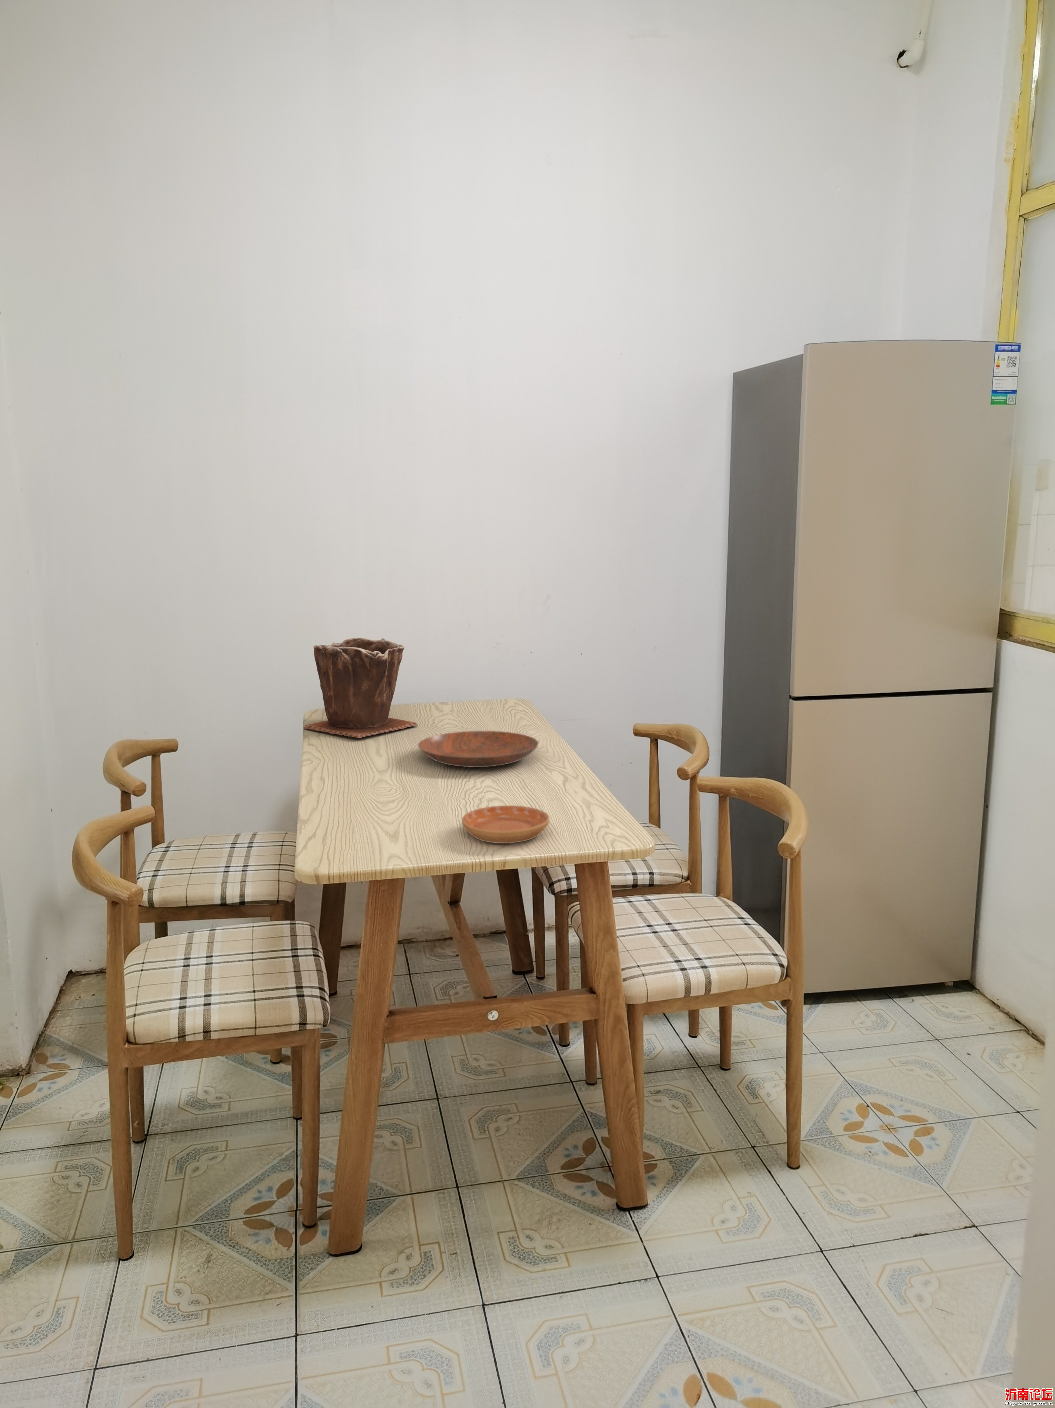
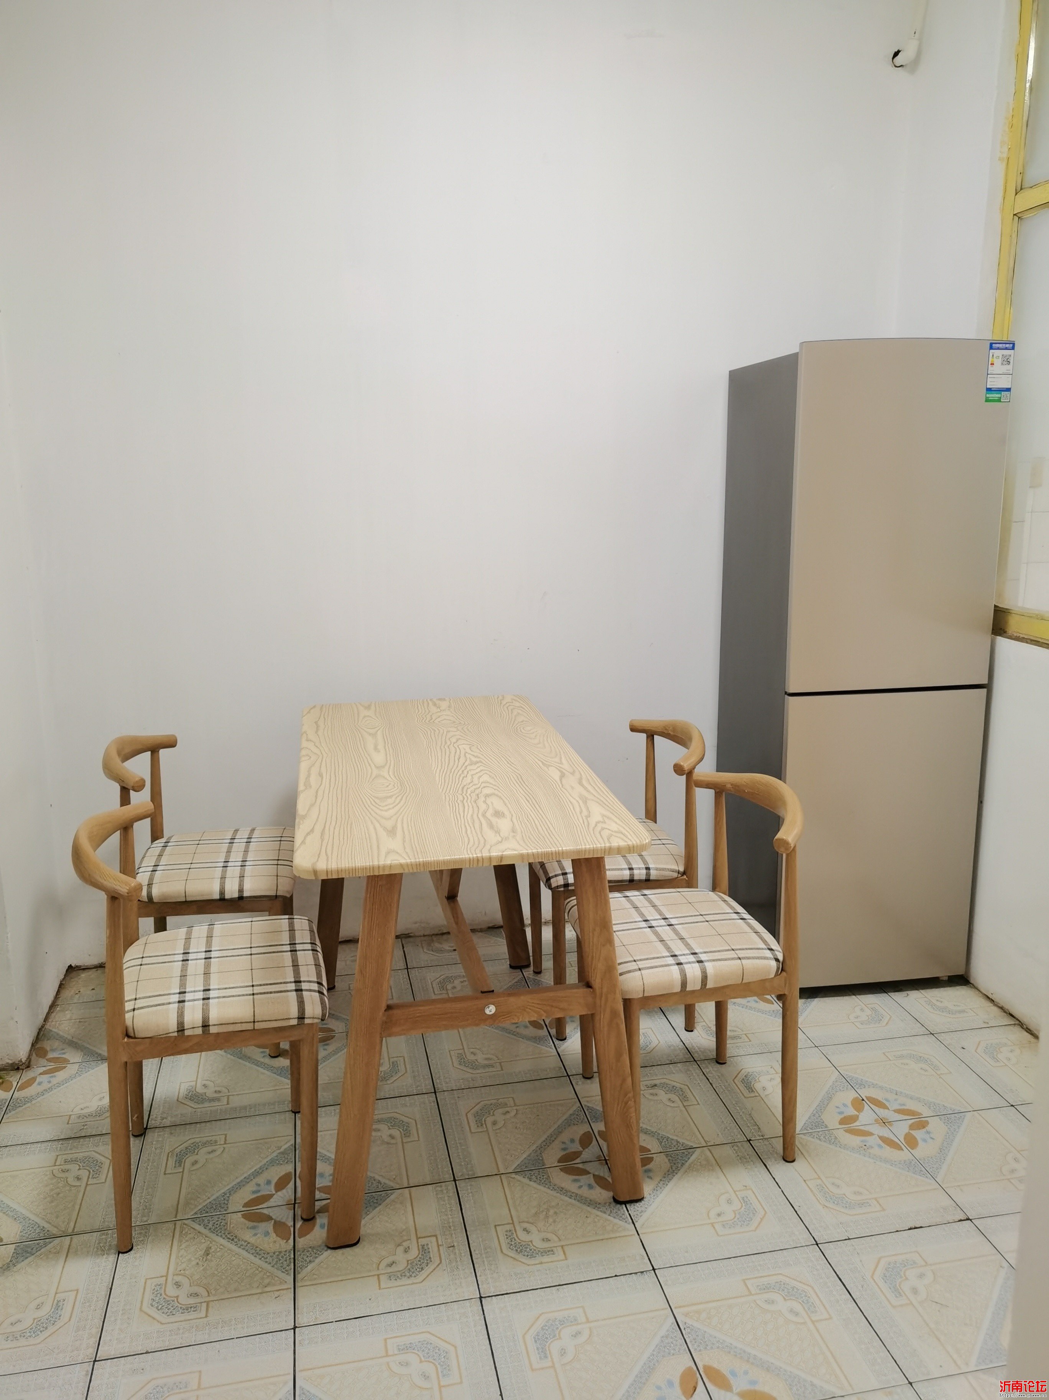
- saucer [461,805,550,844]
- bowl [418,731,539,767]
- plant pot [303,637,419,738]
